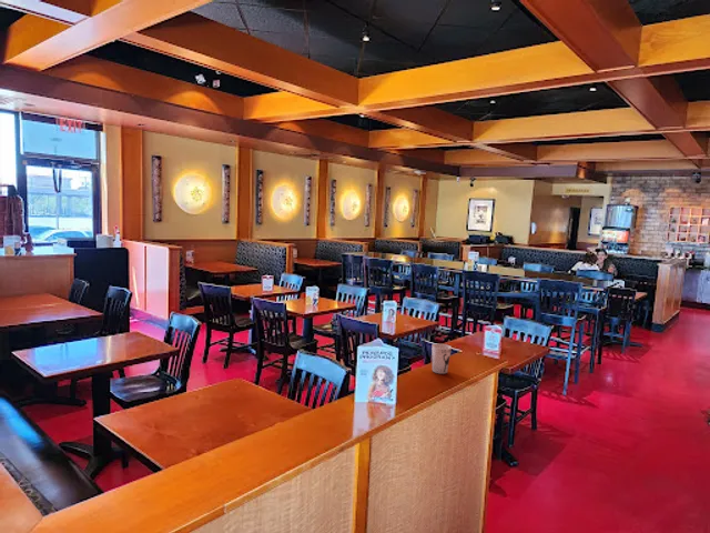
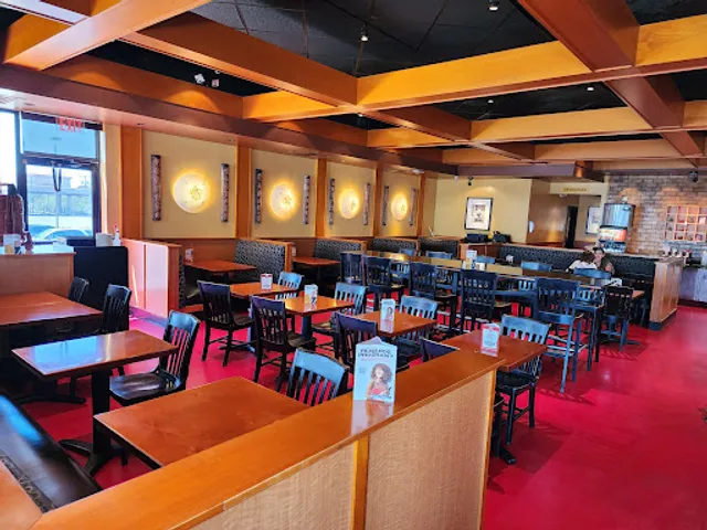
- cup [432,343,453,375]
